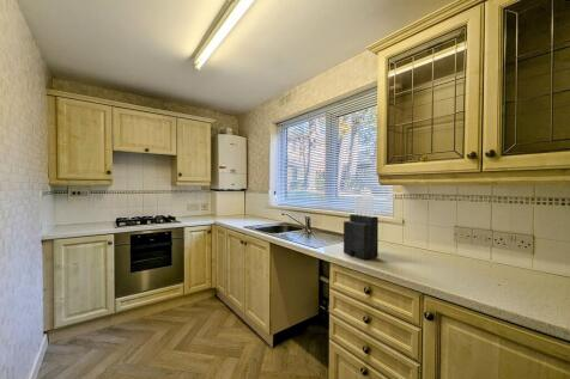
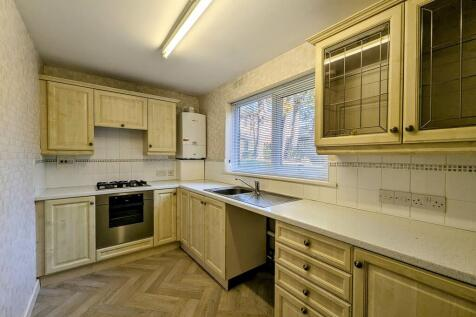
- knife block [342,195,380,261]
